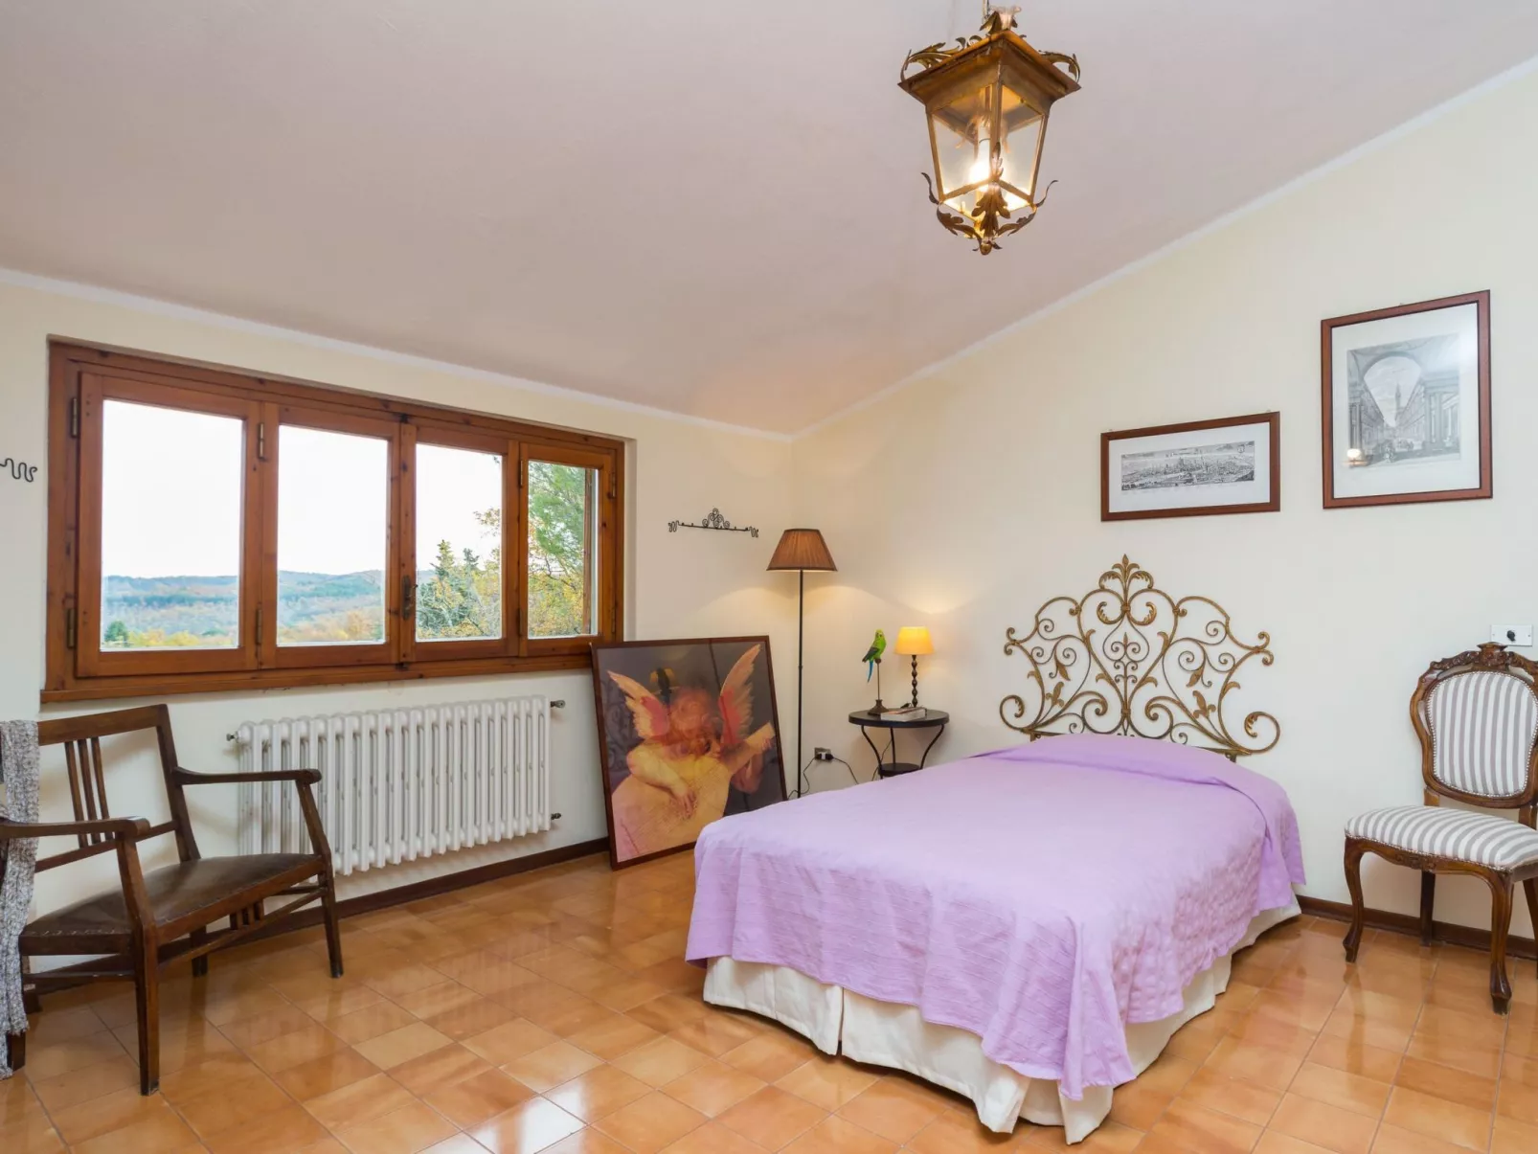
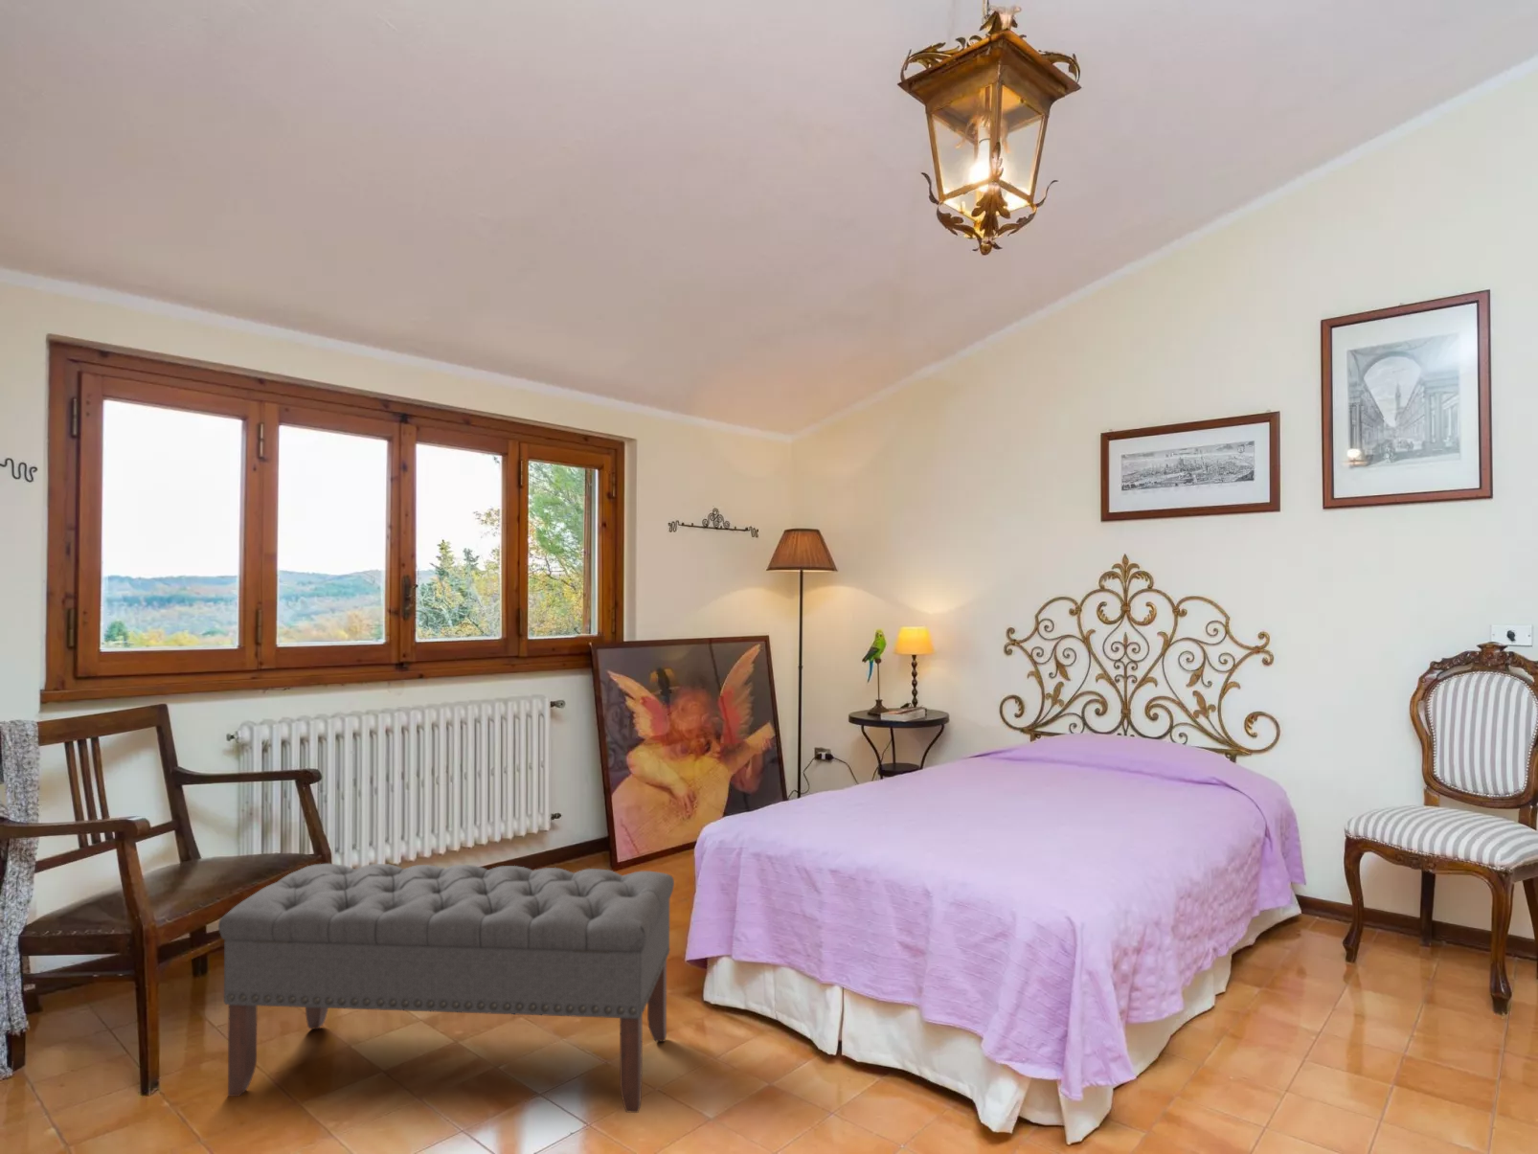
+ bench [217,863,675,1114]
